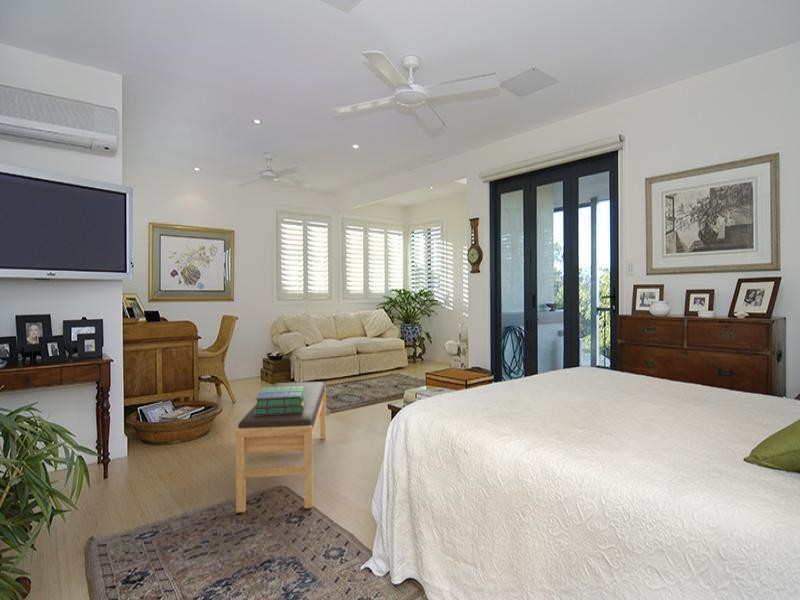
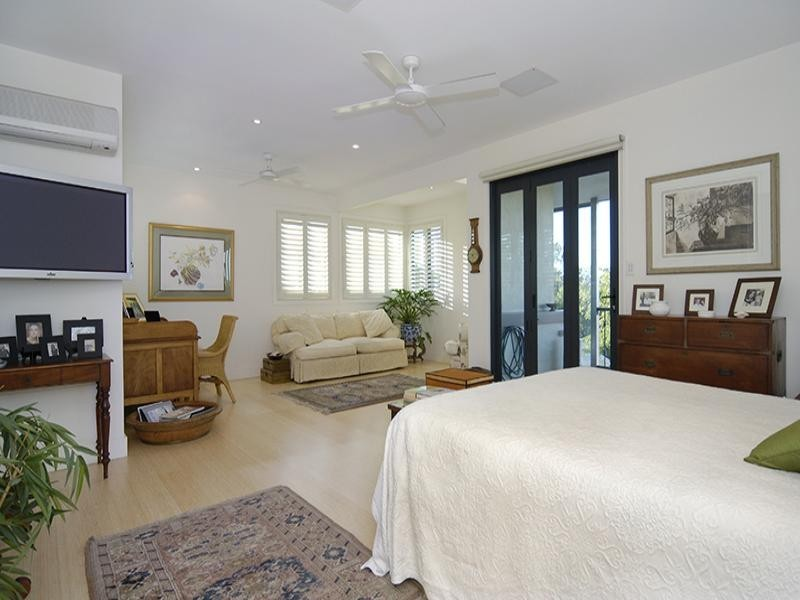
- bench [234,381,327,514]
- stack of books [254,386,305,415]
